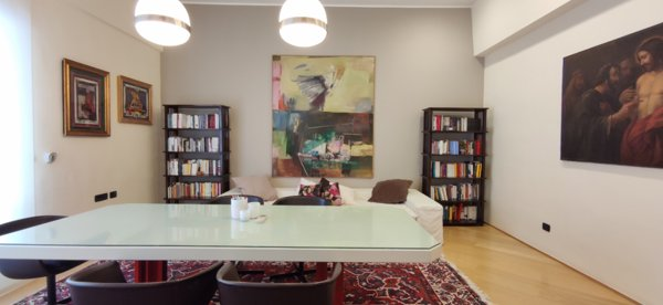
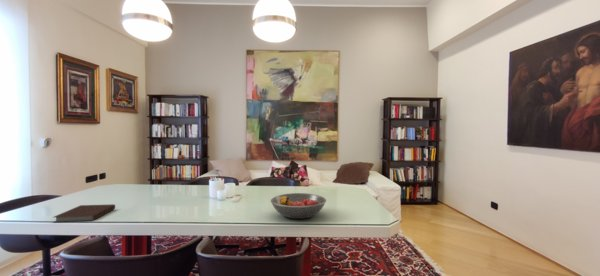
+ notebook [52,203,116,224]
+ fruit bowl [270,192,327,220]
